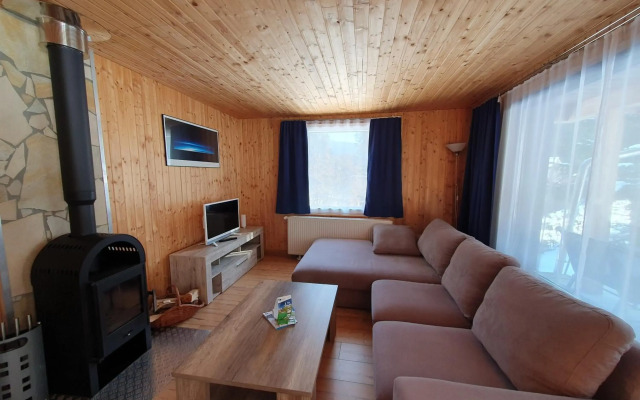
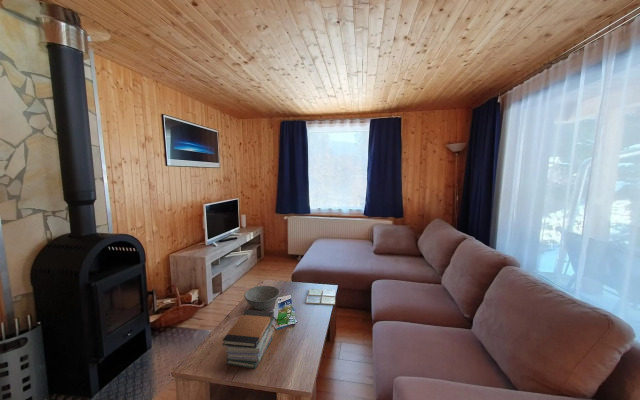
+ drink coaster [305,288,337,306]
+ book stack [221,309,276,370]
+ bowl [243,285,281,311]
